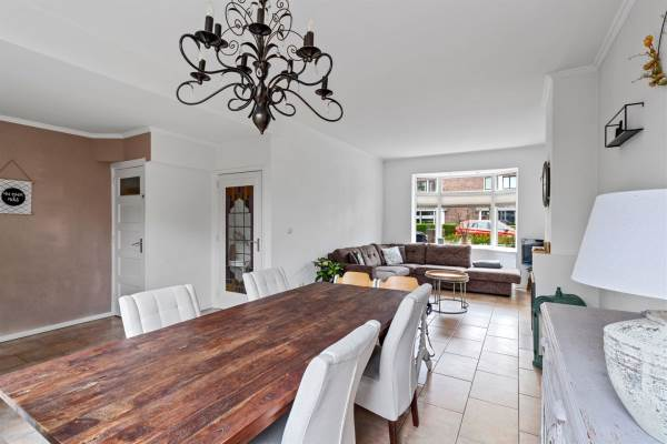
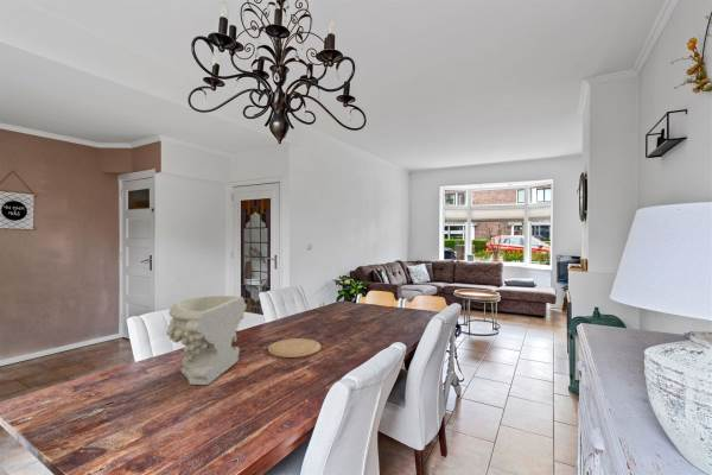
+ decorative bowl [165,294,248,386]
+ plate [267,337,322,359]
